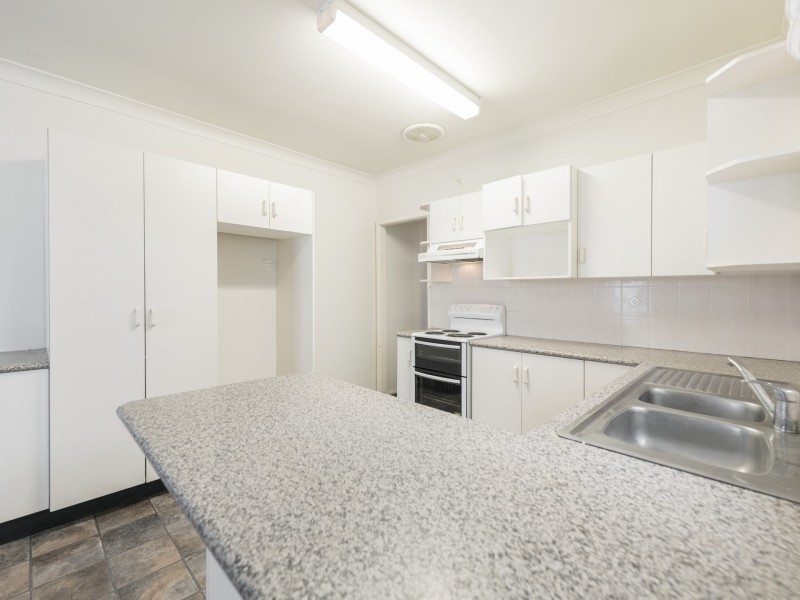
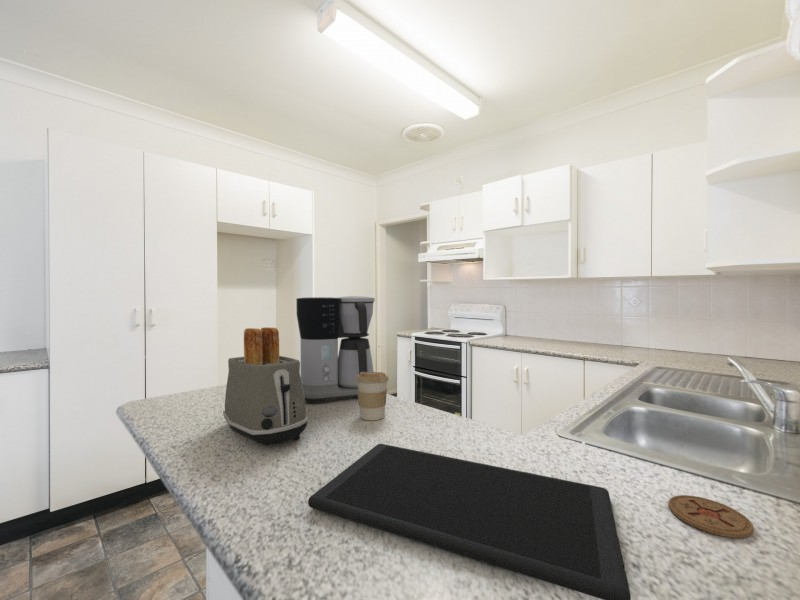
+ toaster [222,326,309,446]
+ coffee maker [295,295,376,404]
+ coffee cup [356,371,390,421]
+ coaster [667,494,755,539]
+ cutting board [307,443,632,600]
